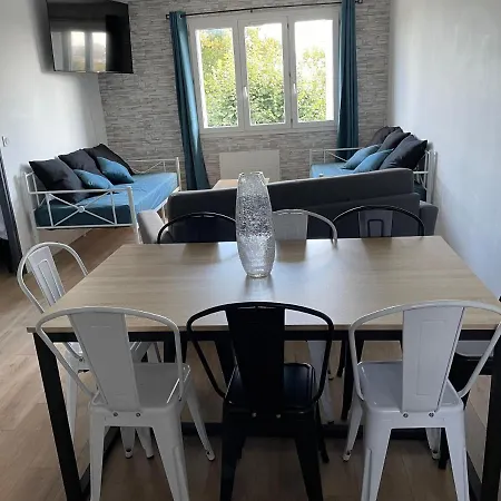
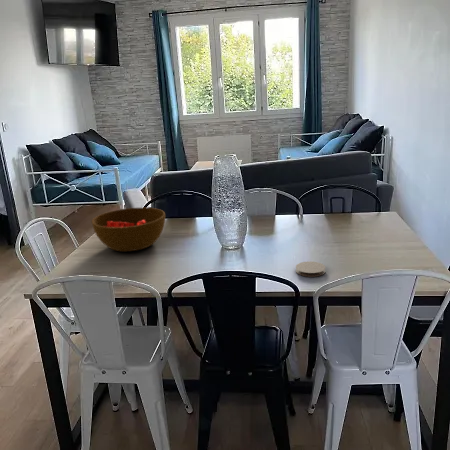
+ bowl [91,207,166,252]
+ coaster [295,260,326,278]
